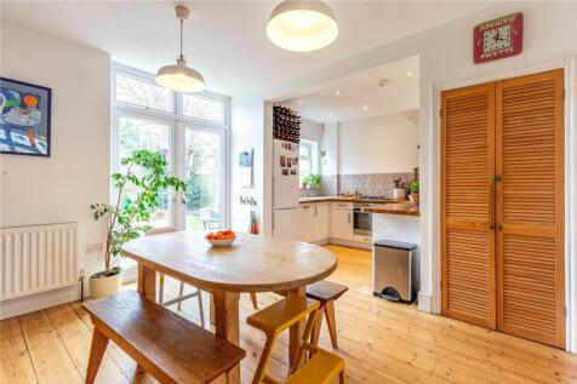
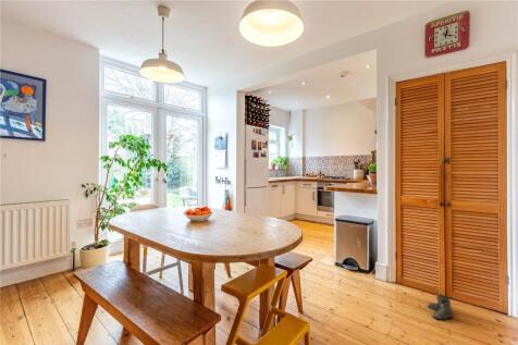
+ boots [427,294,454,322]
